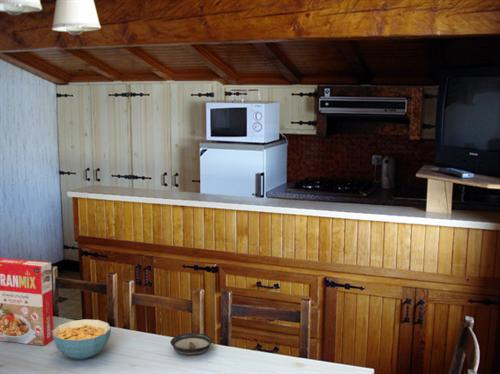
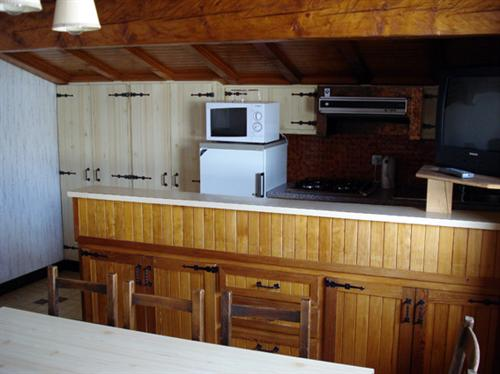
- saucer [170,332,213,356]
- cereal bowl [52,318,112,360]
- cereal box [0,257,54,347]
